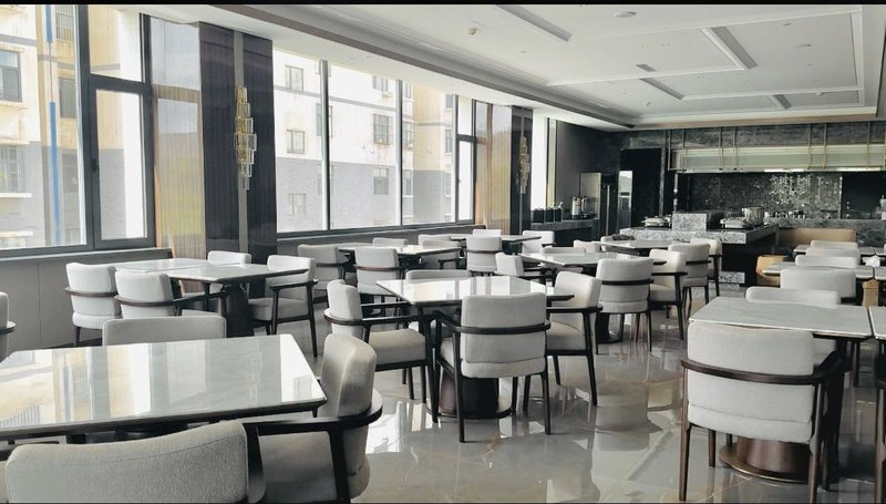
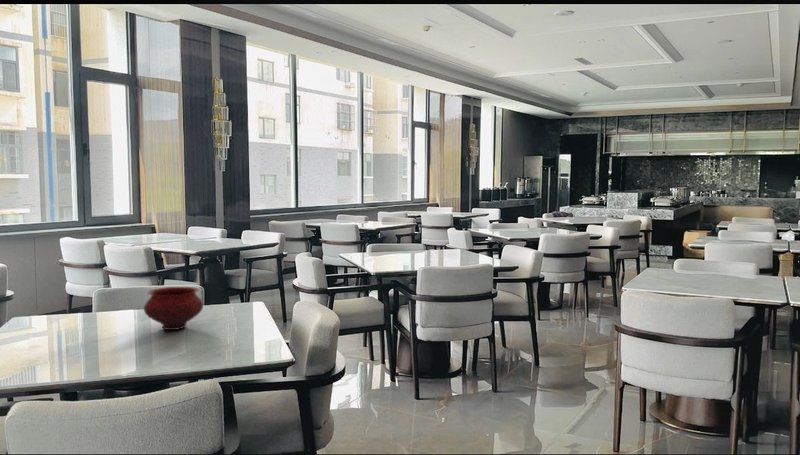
+ bowl [143,286,204,331]
